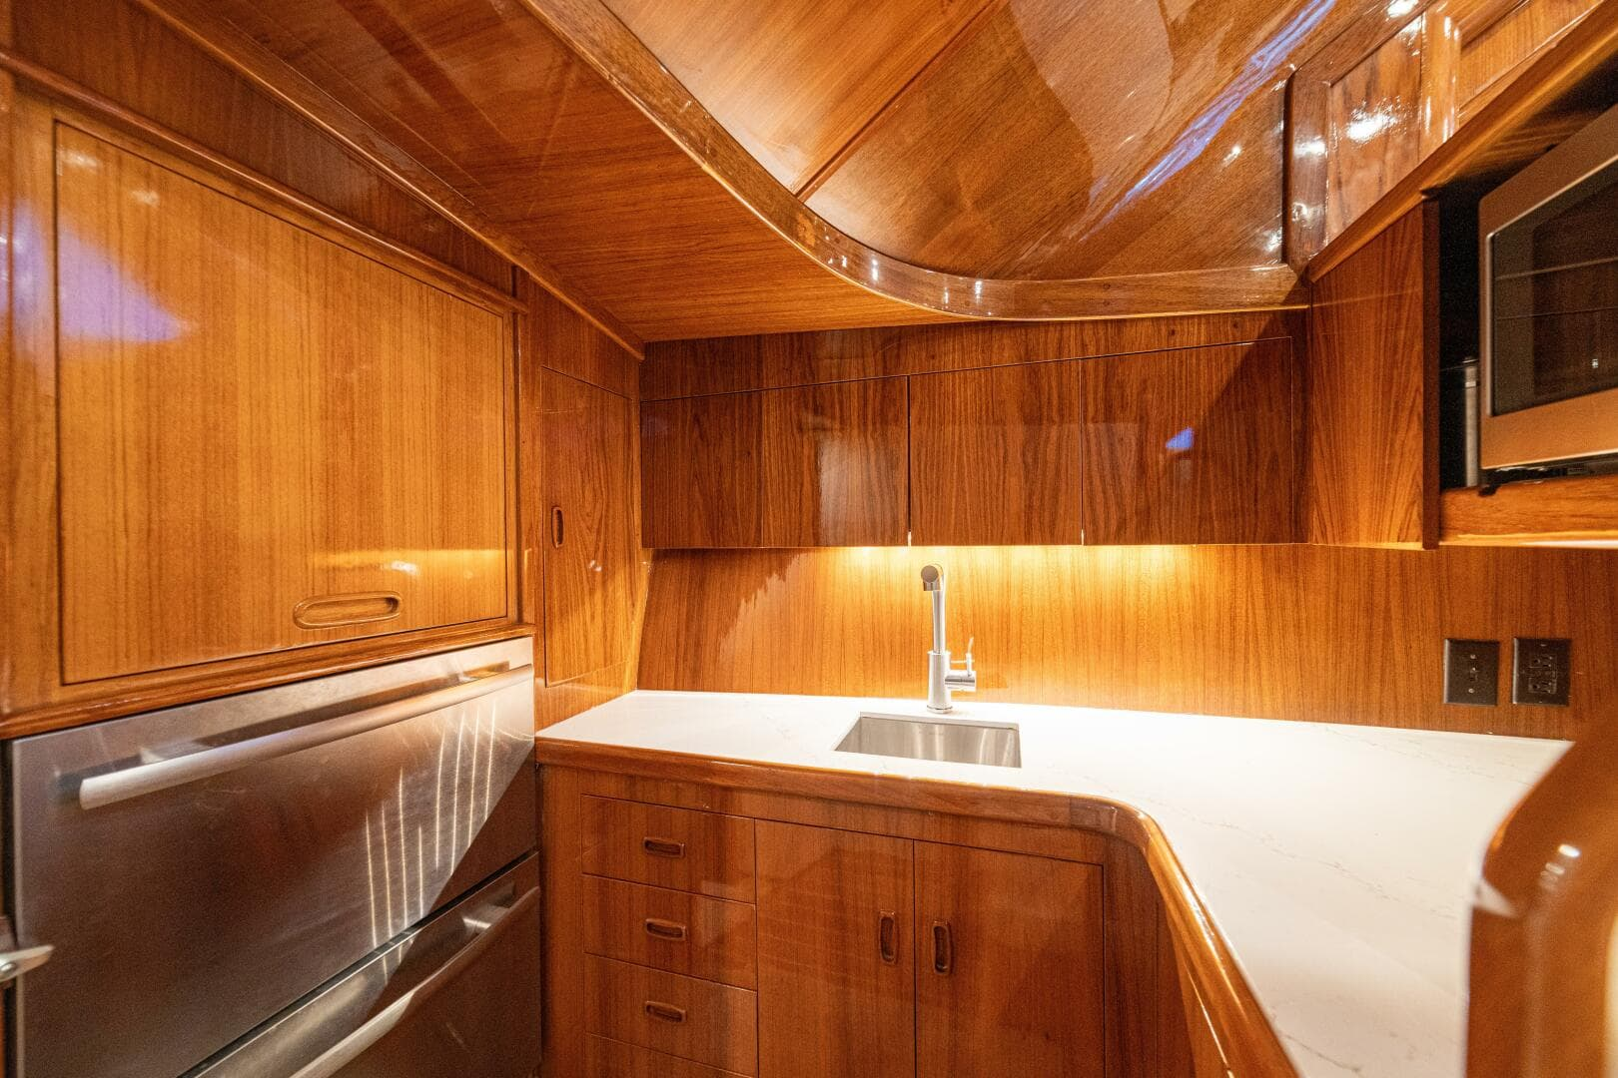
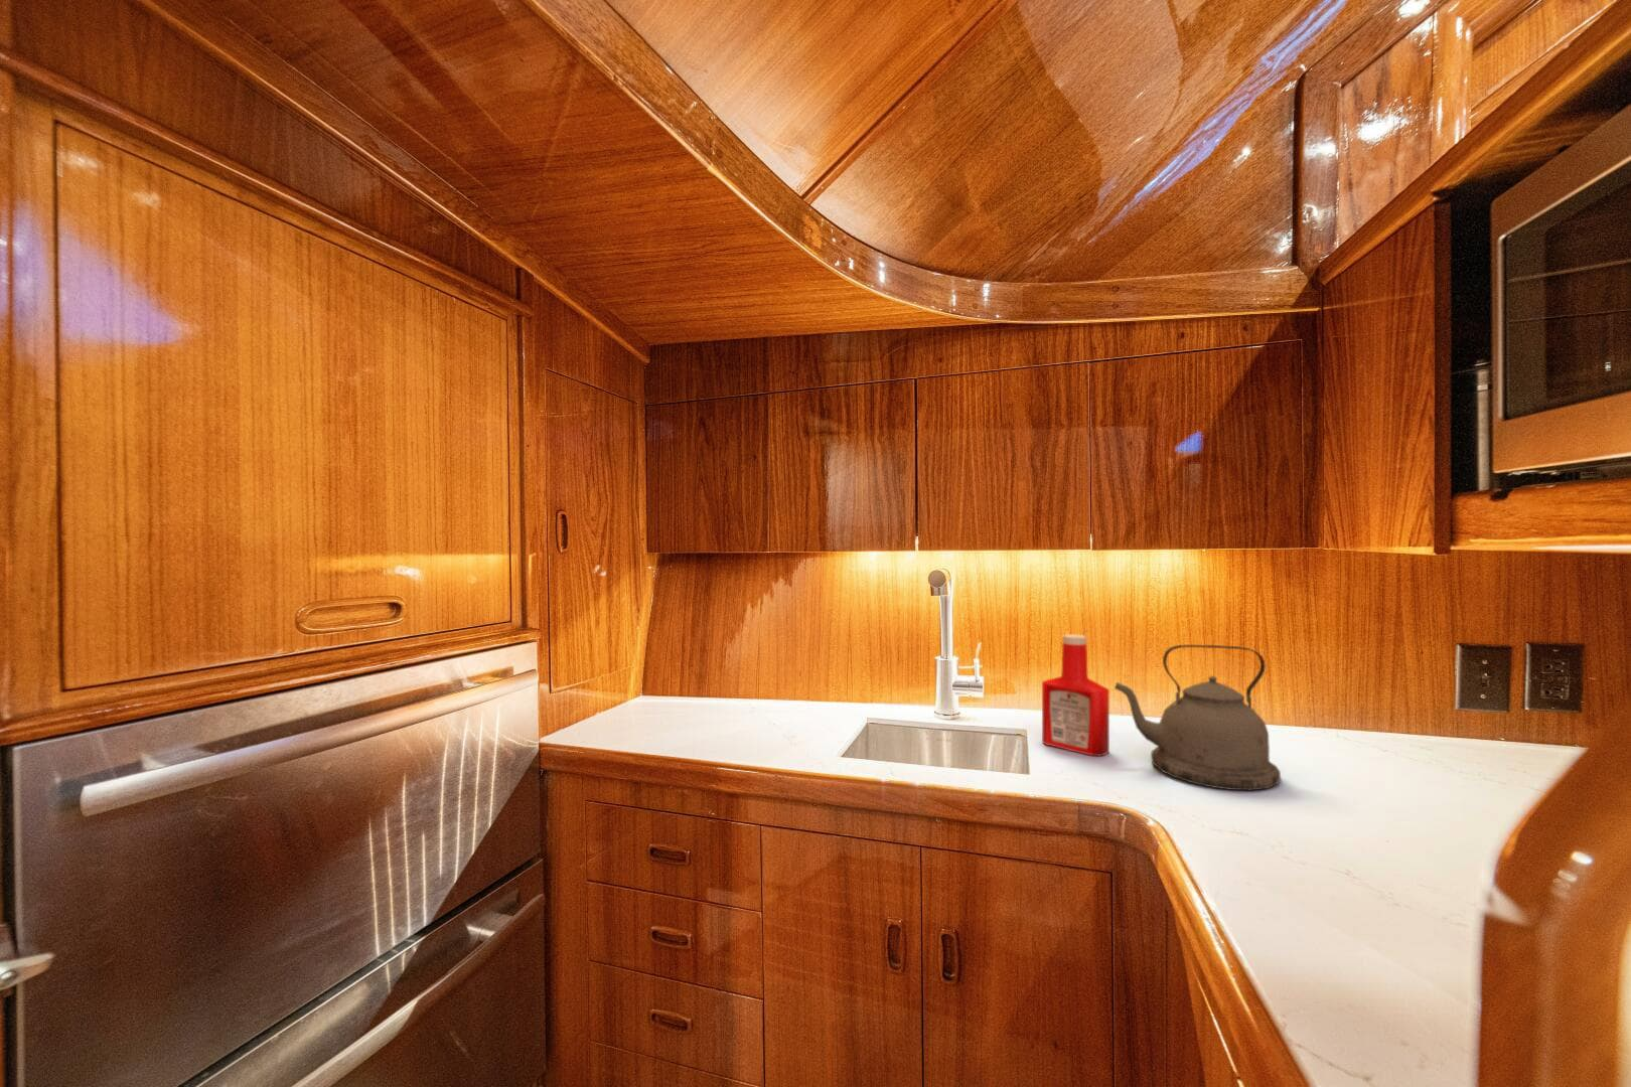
+ kettle [1114,644,1282,791]
+ soap bottle [1041,633,1110,757]
